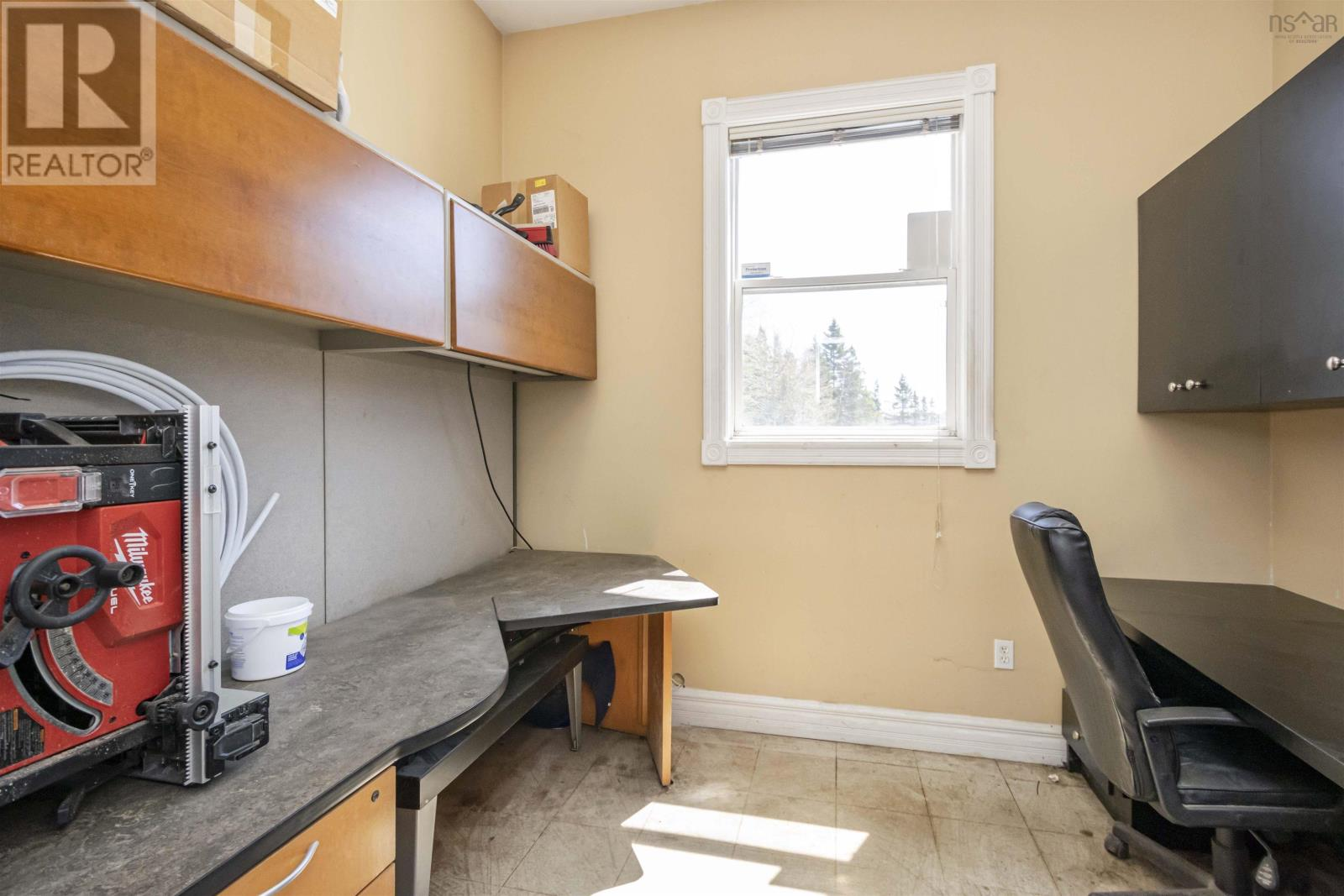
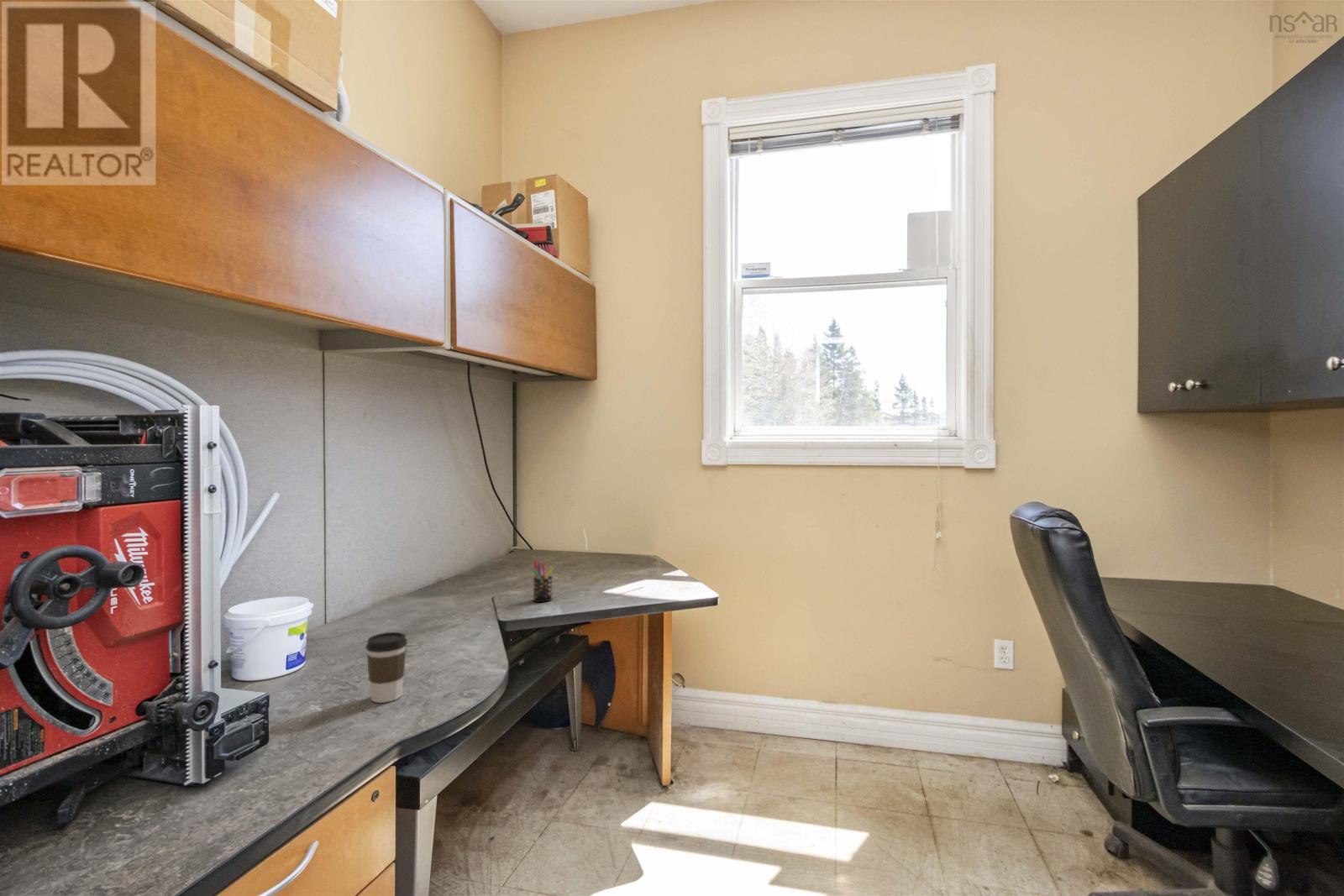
+ pen holder [533,559,554,603]
+ coffee cup [365,631,408,704]
